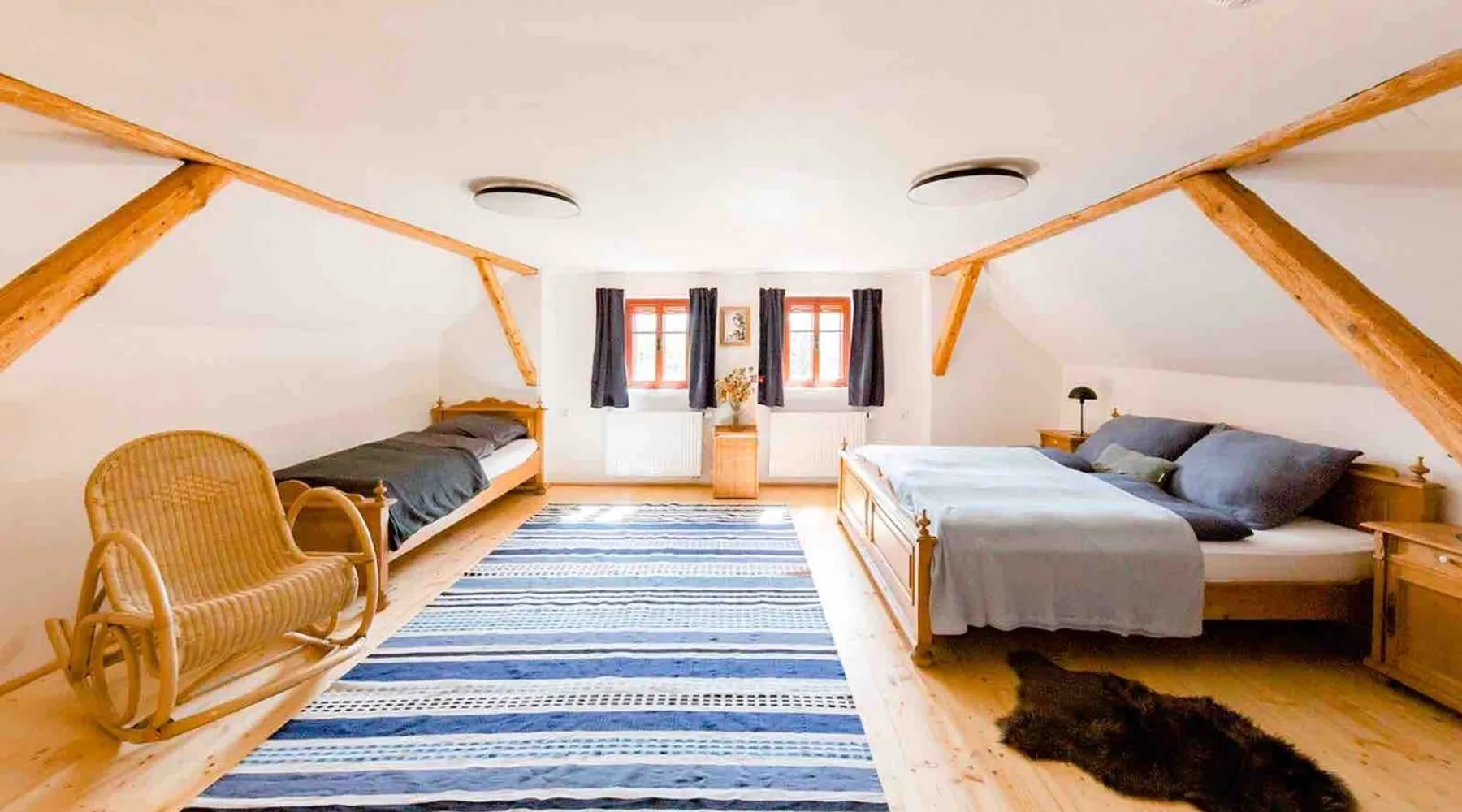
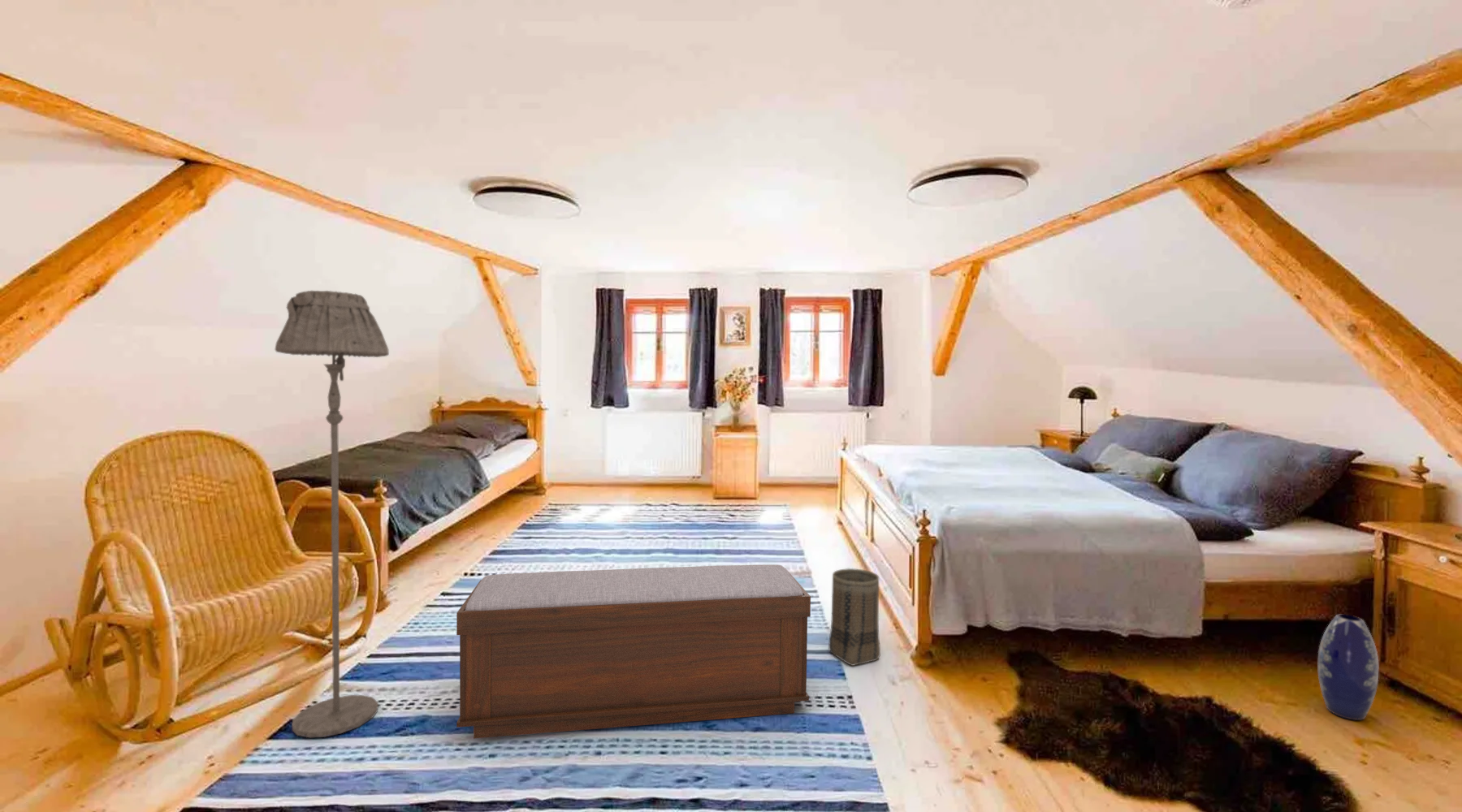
+ basket [828,568,881,667]
+ floor lamp [274,290,390,738]
+ vase [1317,614,1379,721]
+ bench [456,564,811,739]
